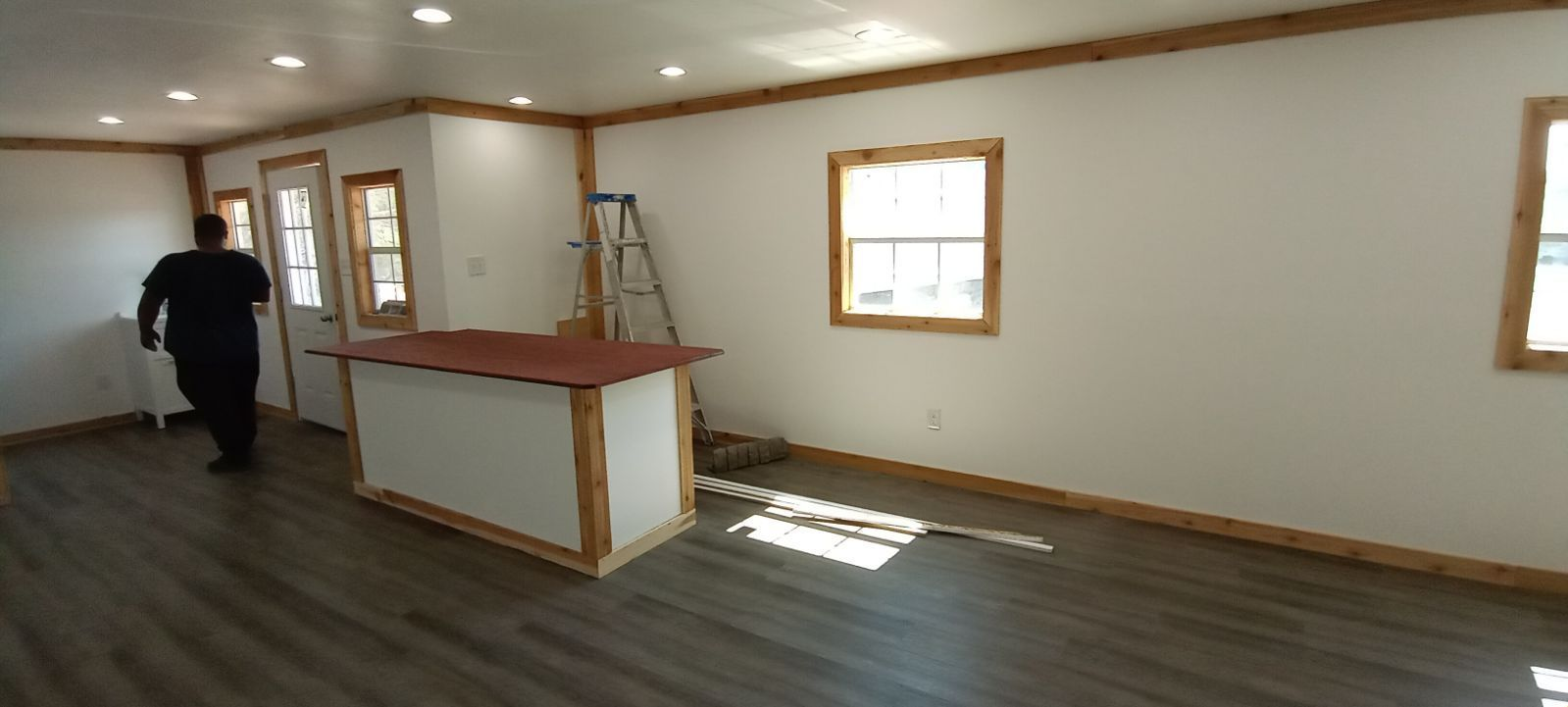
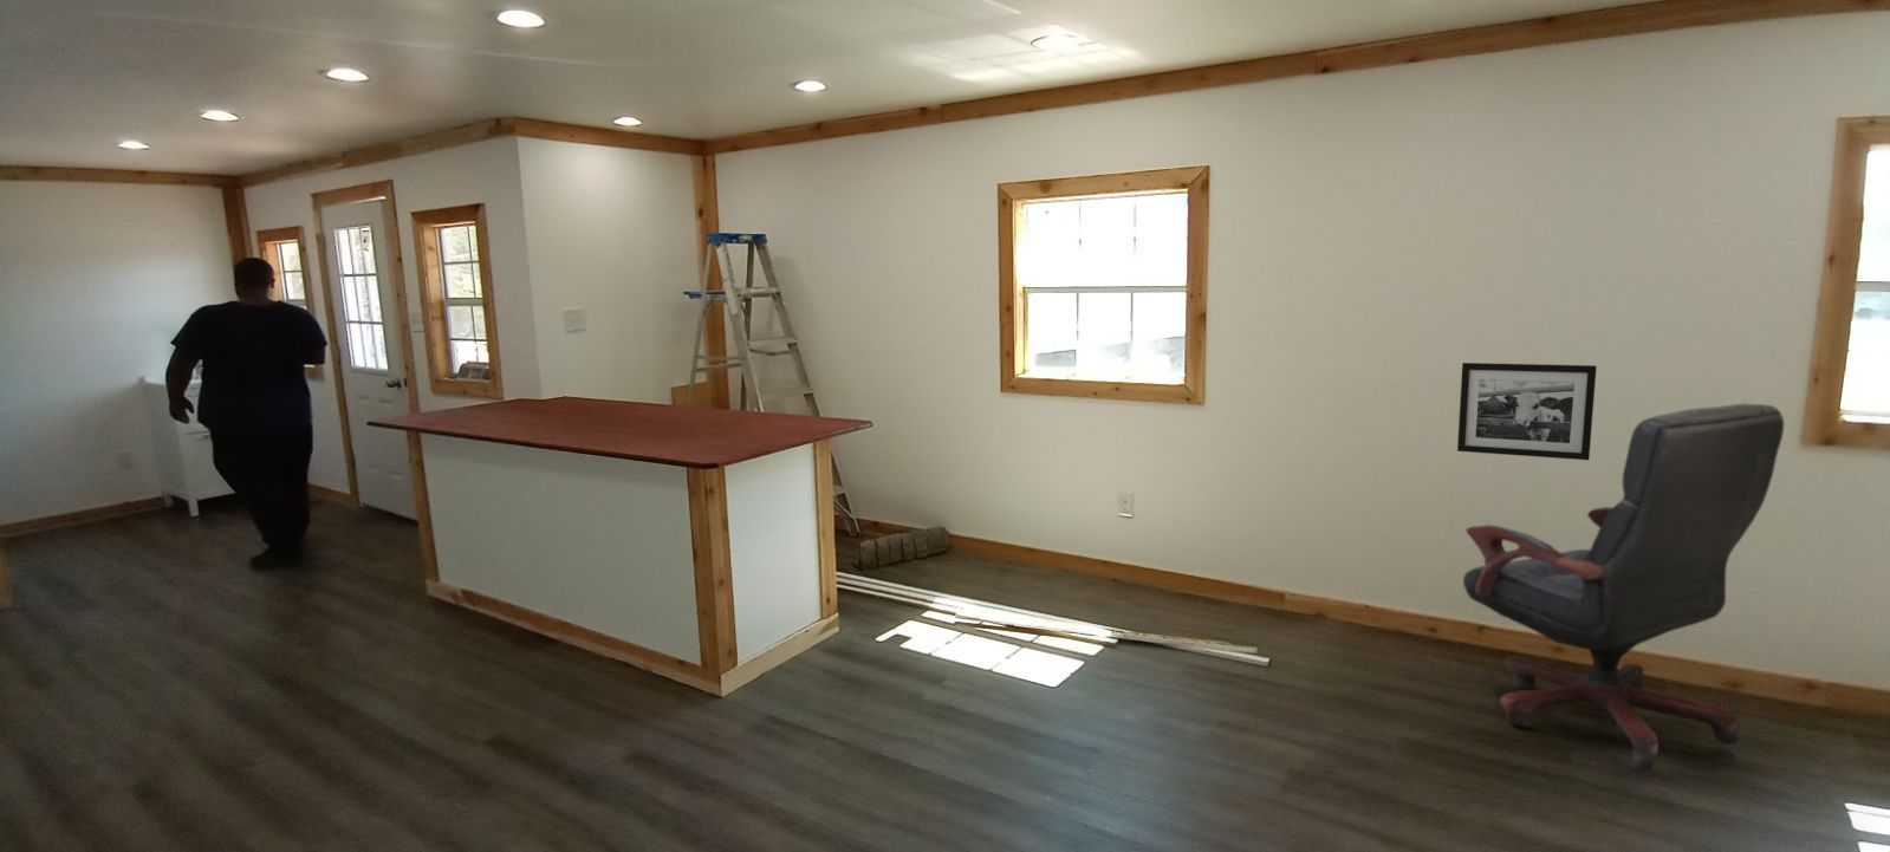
+ picture frame [1456,362,1598,460]
+ office chair [1462,403,1785,772]
